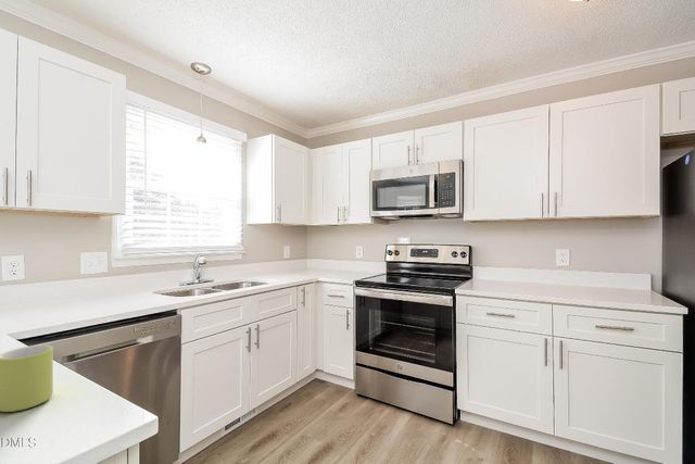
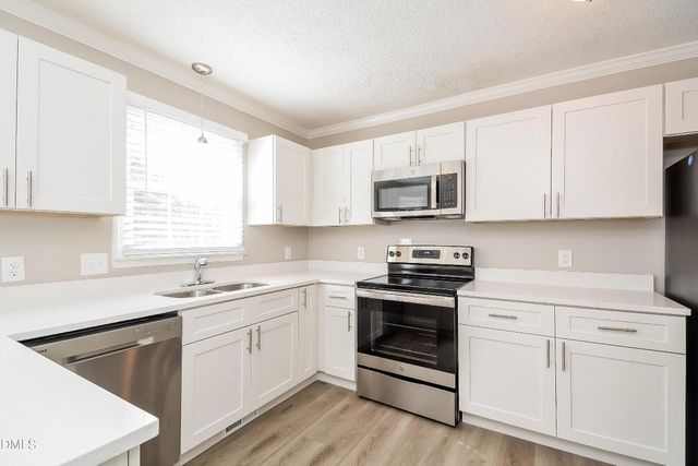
- mug [0,344,54,413]
